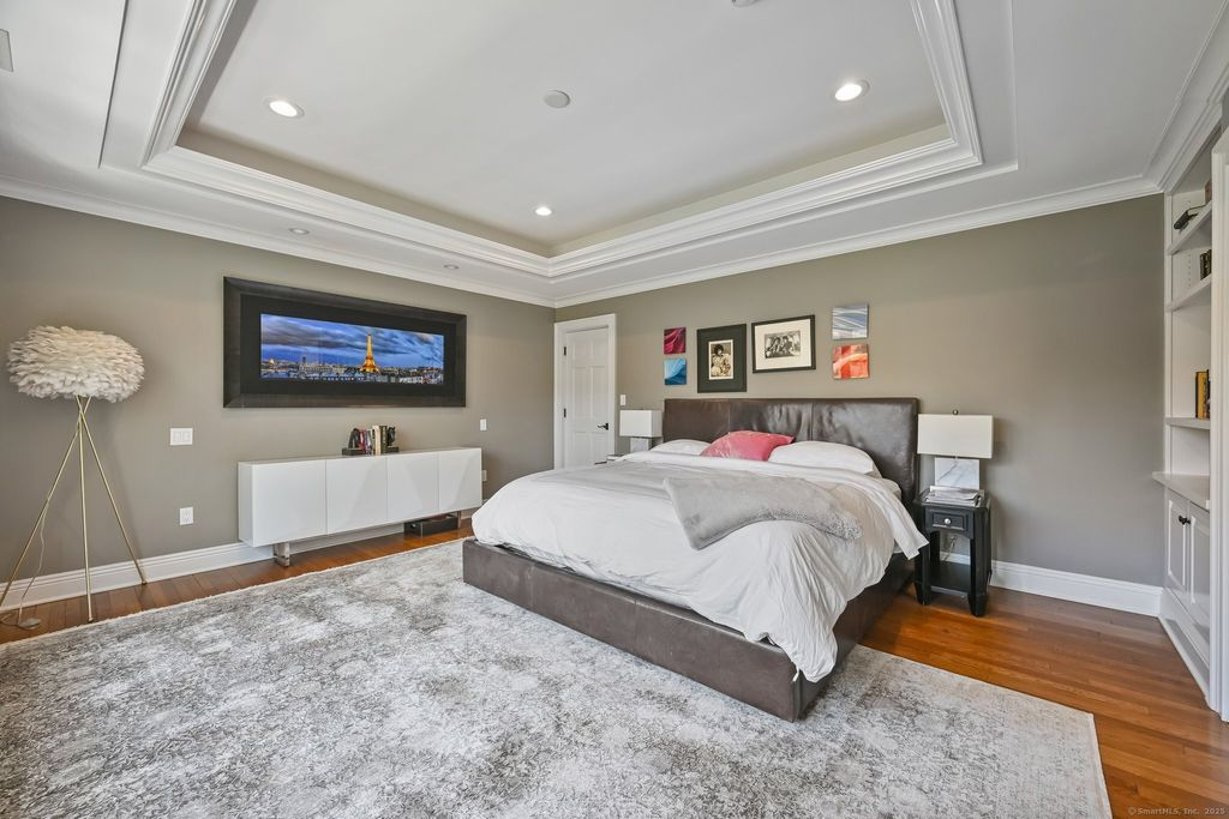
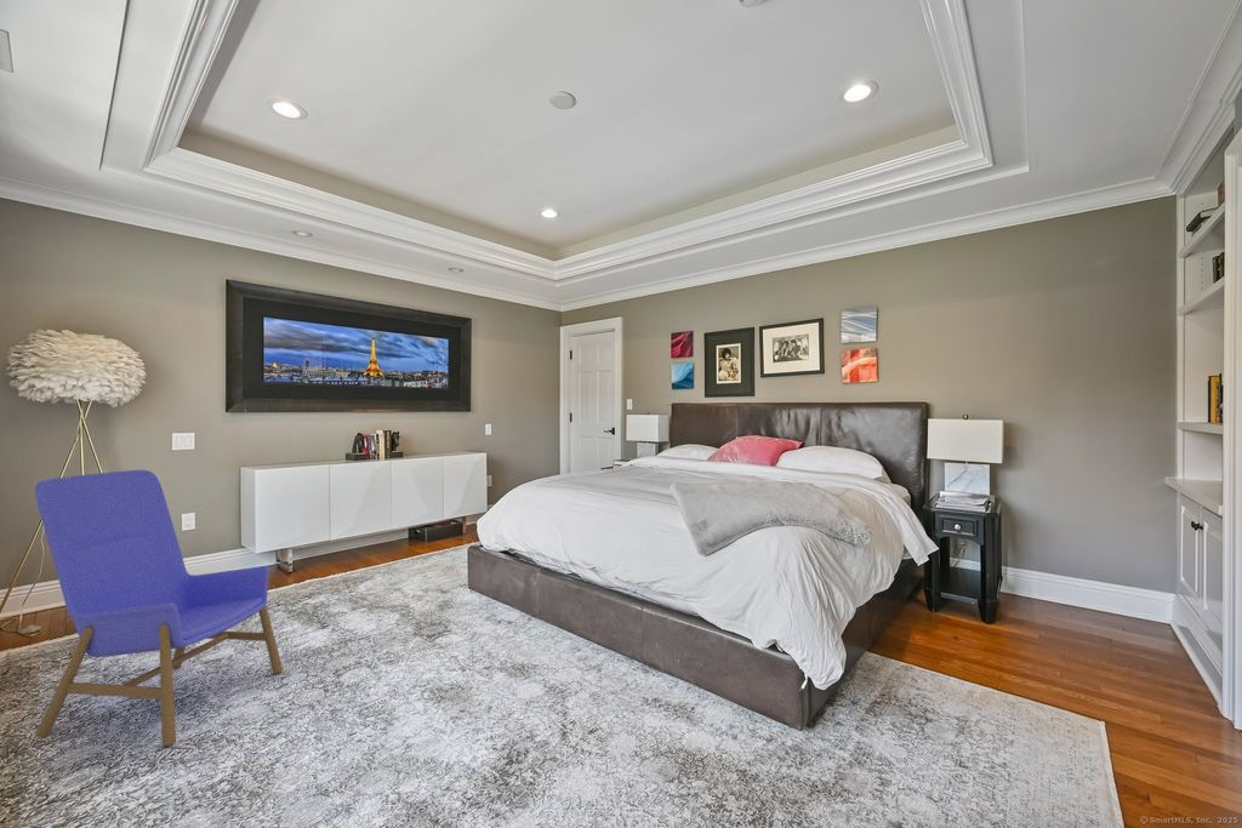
+ armchair [34,469,284,747]
